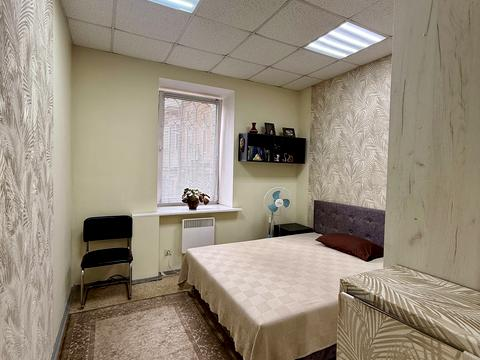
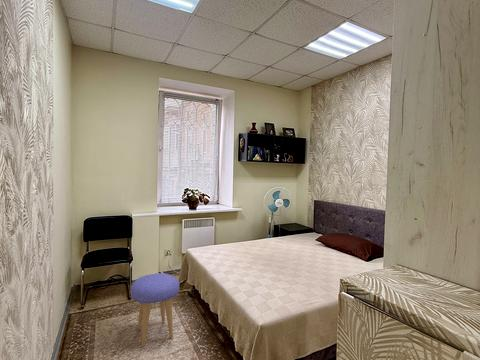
+ stool [129,272,180,348]
